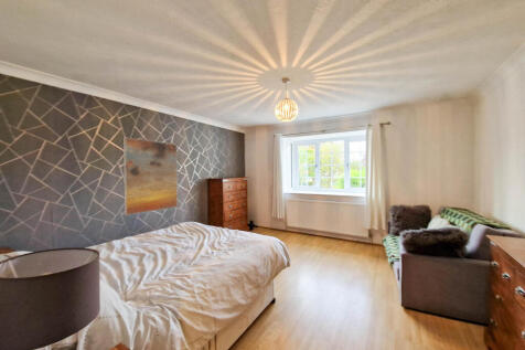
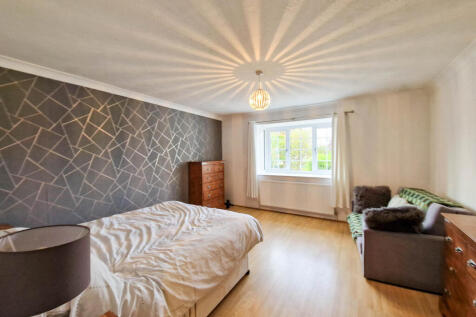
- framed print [122,137,179,216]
